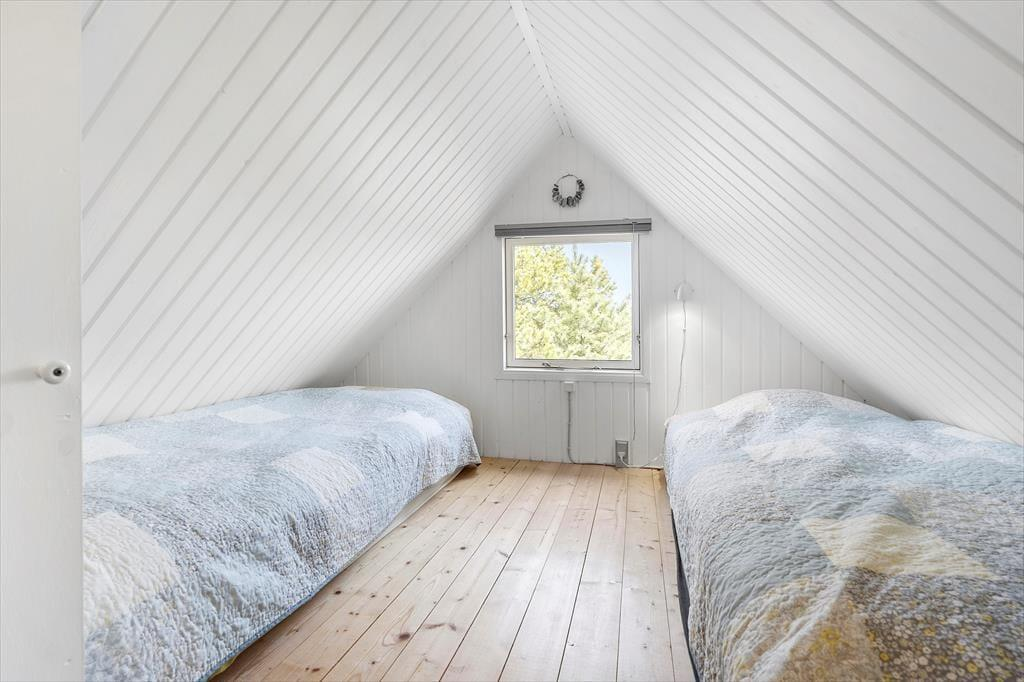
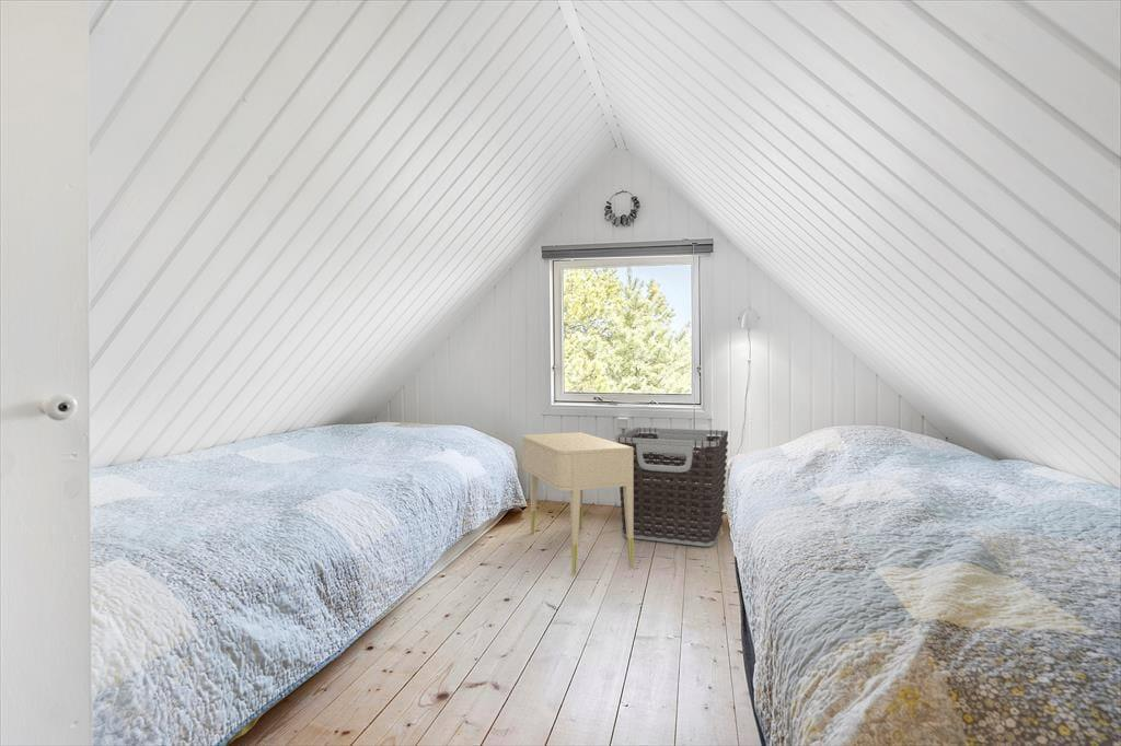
+ nightstand [521,431,635,575]
+ clothes hamper [615,427,729,547]
